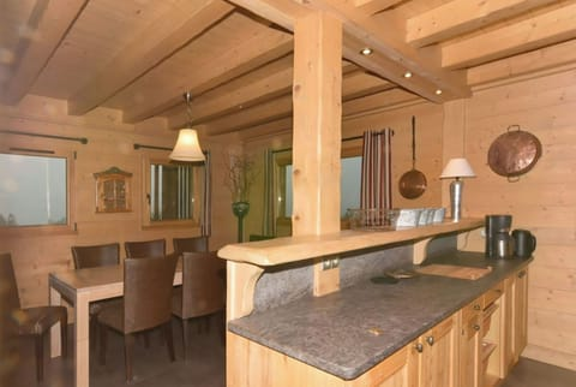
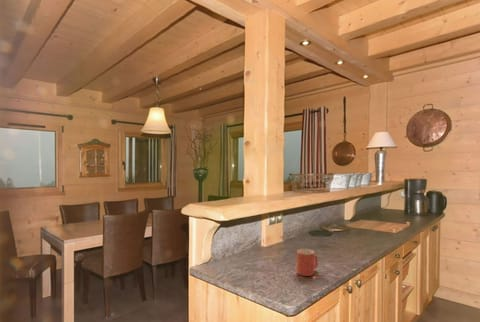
+ mug [296,248,319,277]
